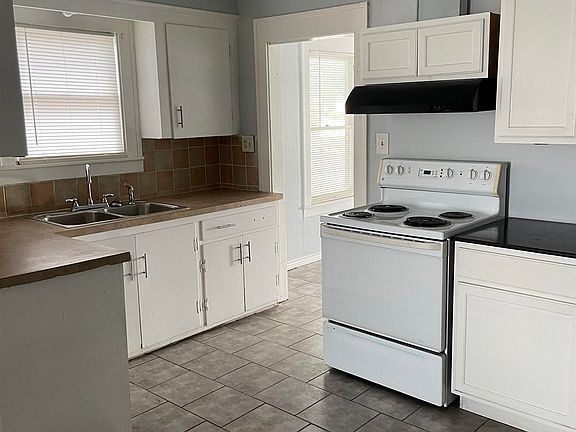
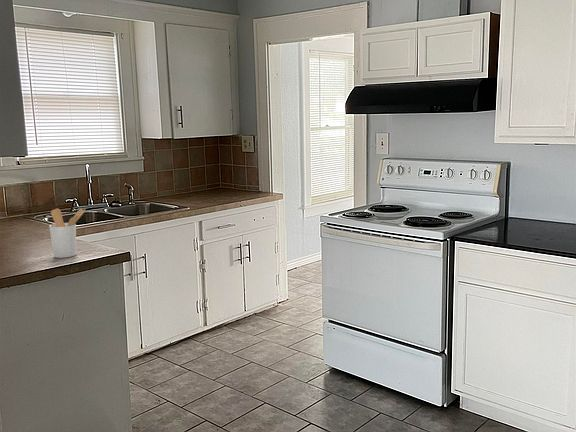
+ utensil holder [48,207,86,259]
